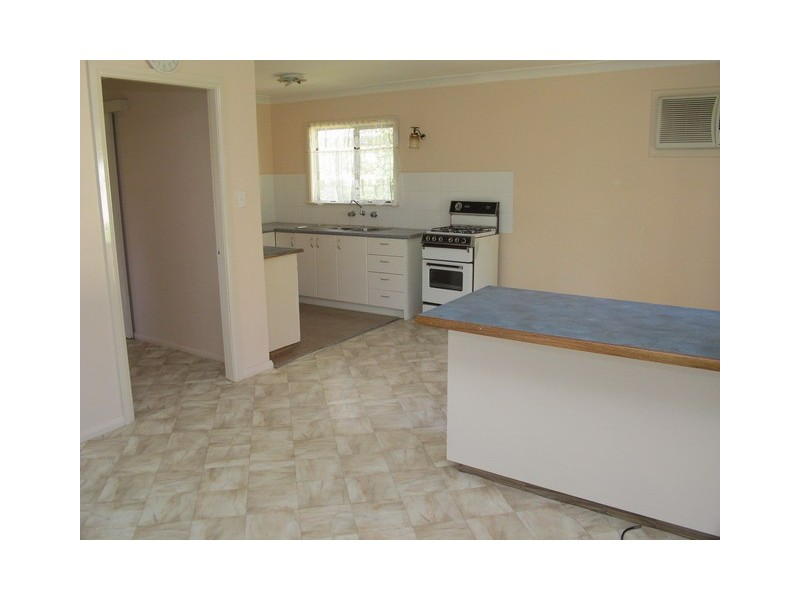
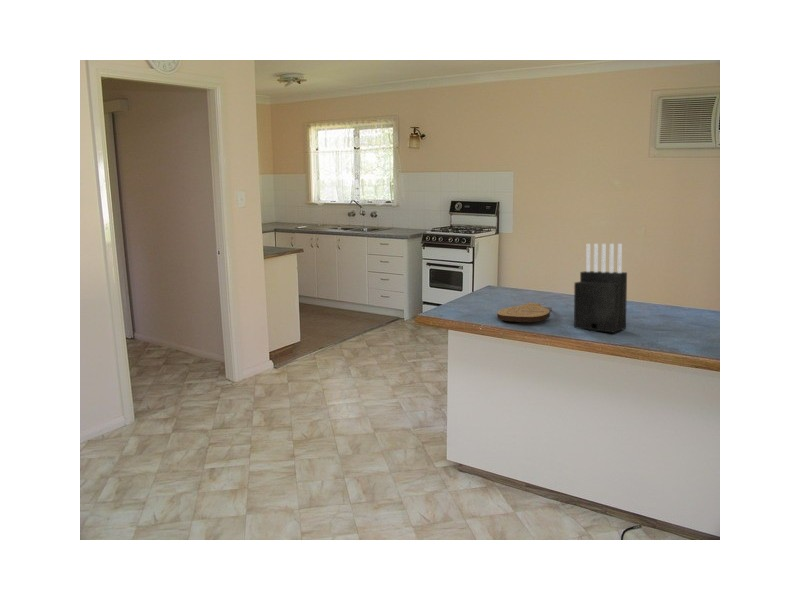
+ knife block [573,243,628,334]
+ key chain [496,302,553,323]
